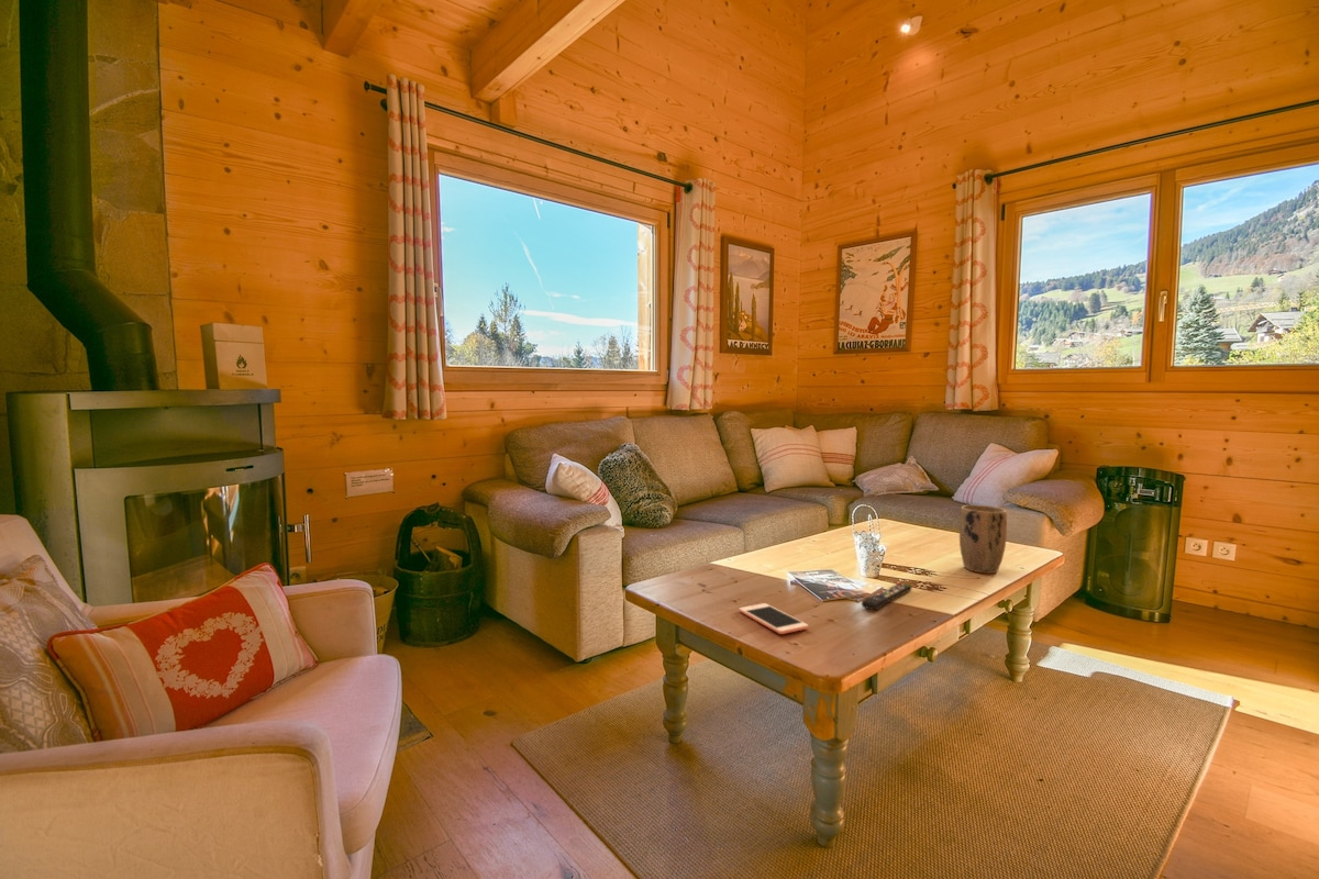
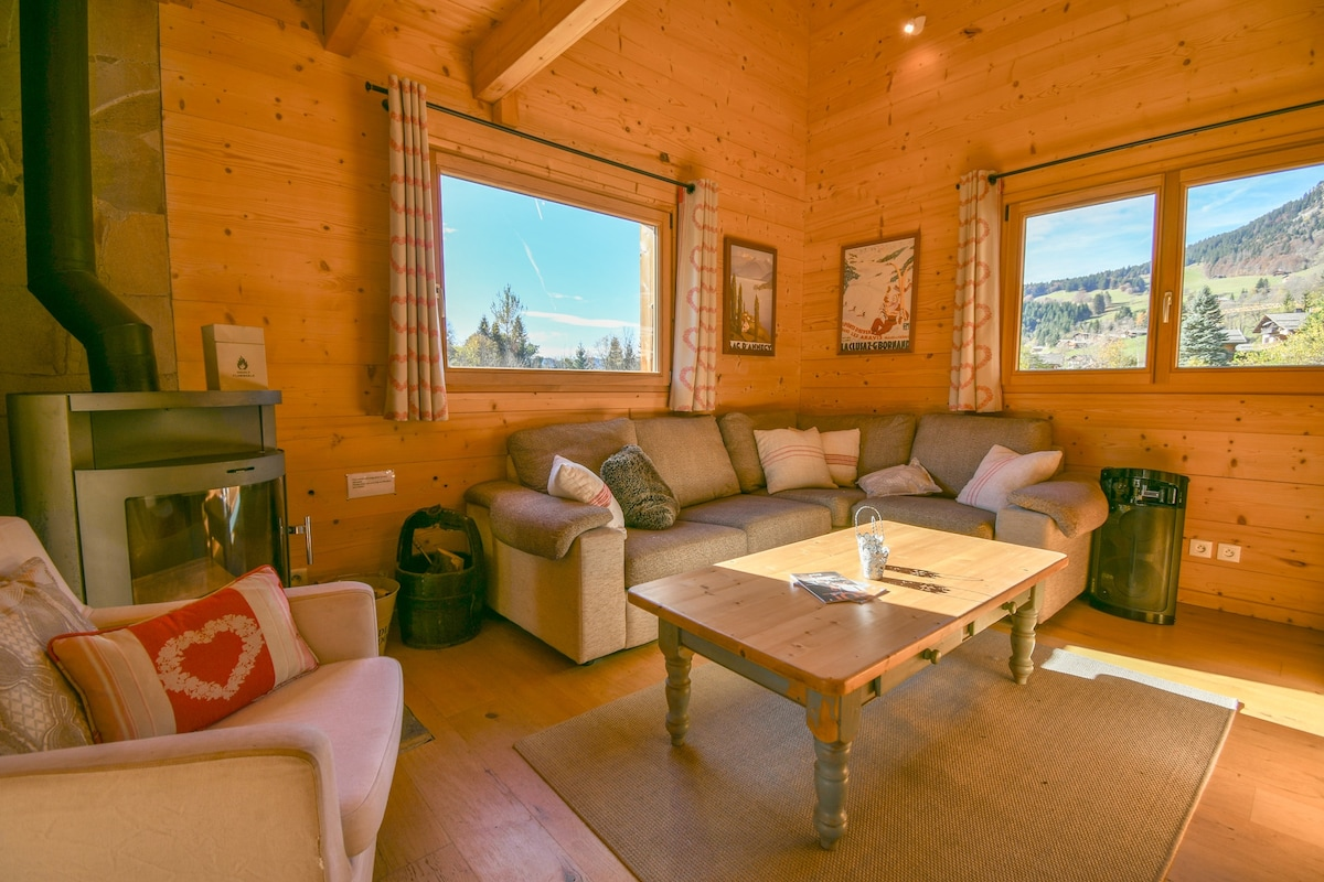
- plant pot [958,504,1008,575]
- remote control [861,582,912,612]
- cell phone [738,602,809,635]
